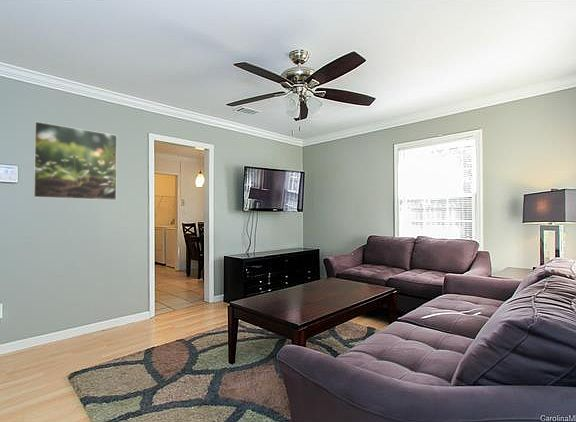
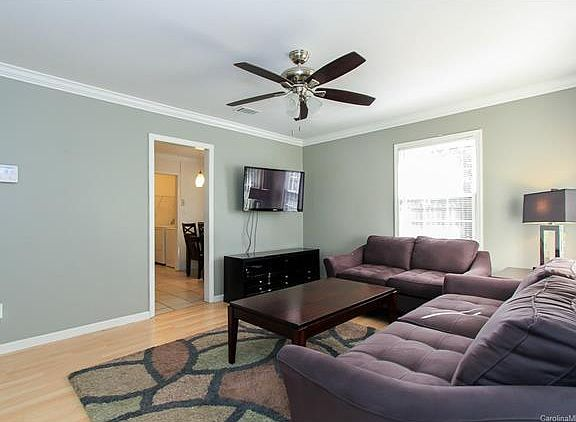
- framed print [32,120,118,201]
